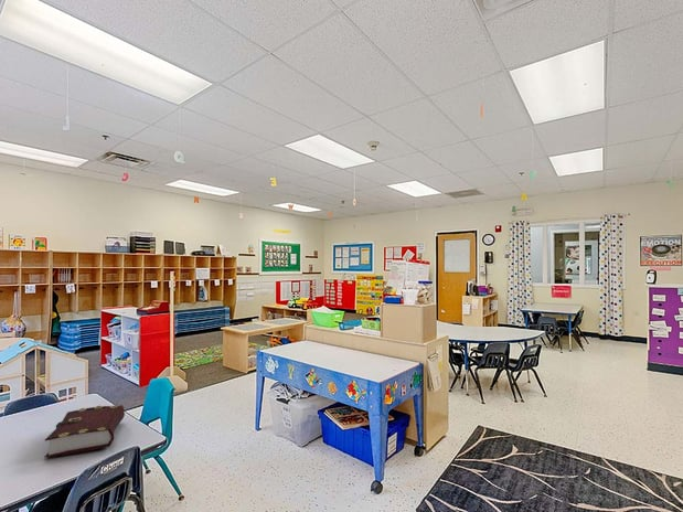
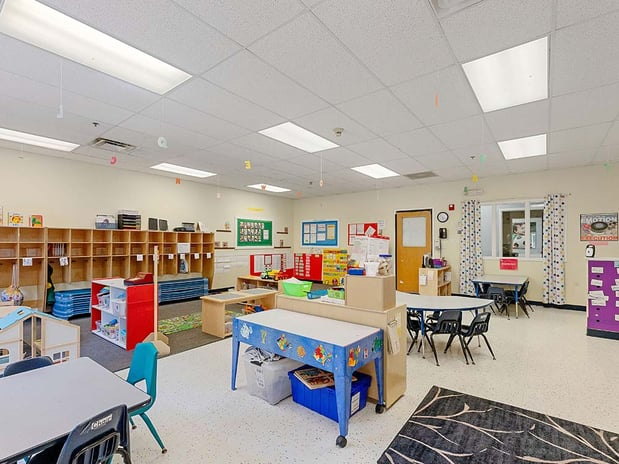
- book [43,404,126,459]
